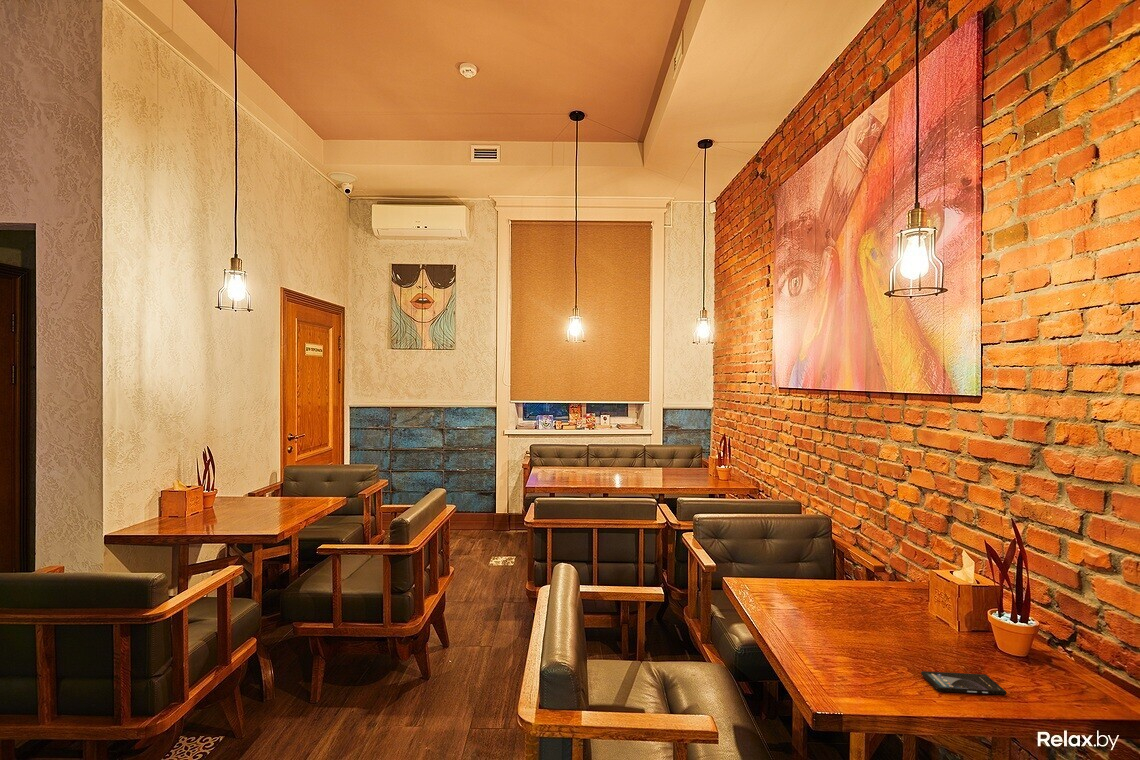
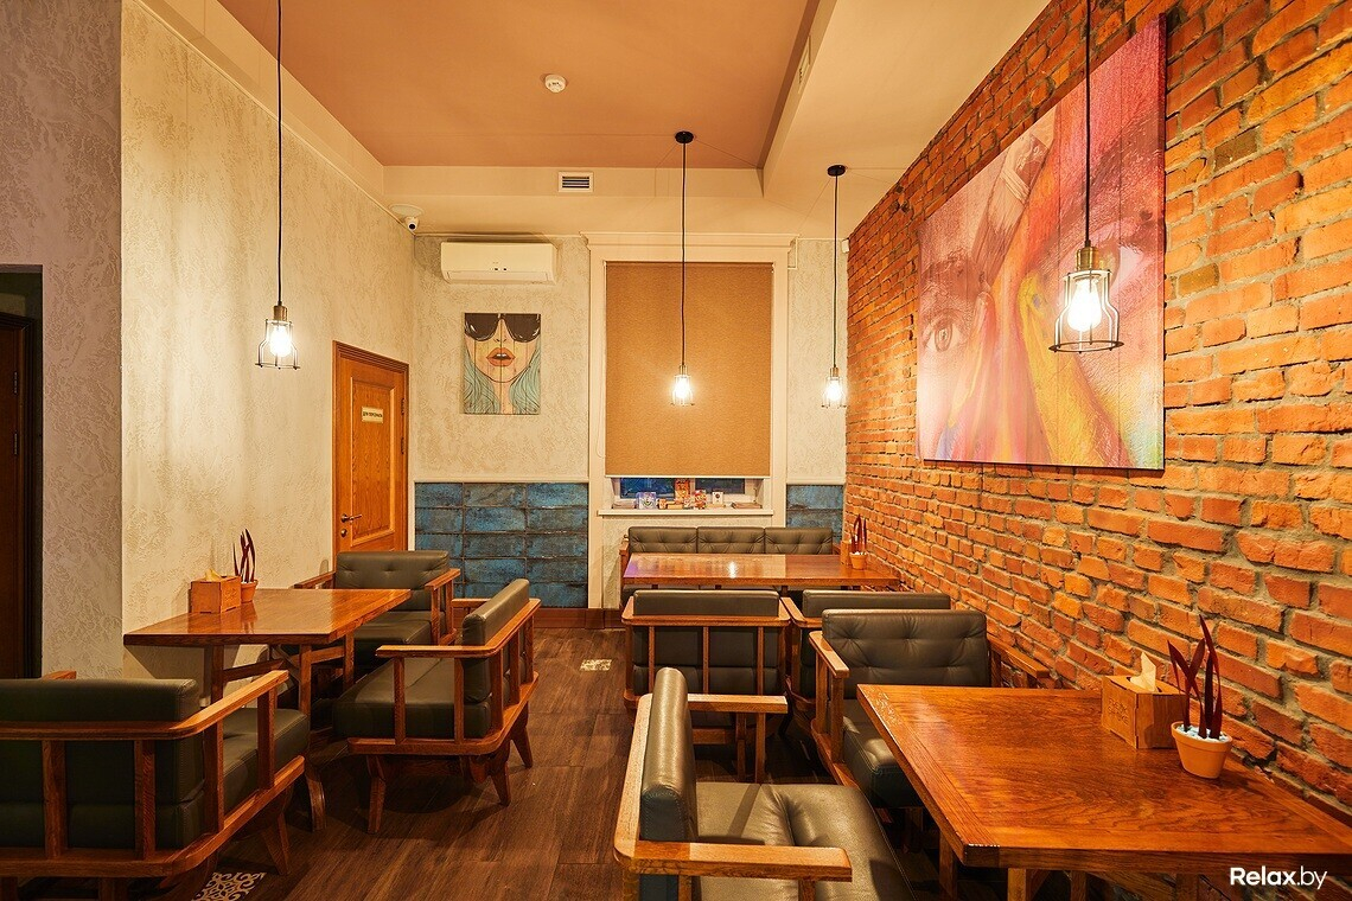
- smartphone [920,670,1008,696]
